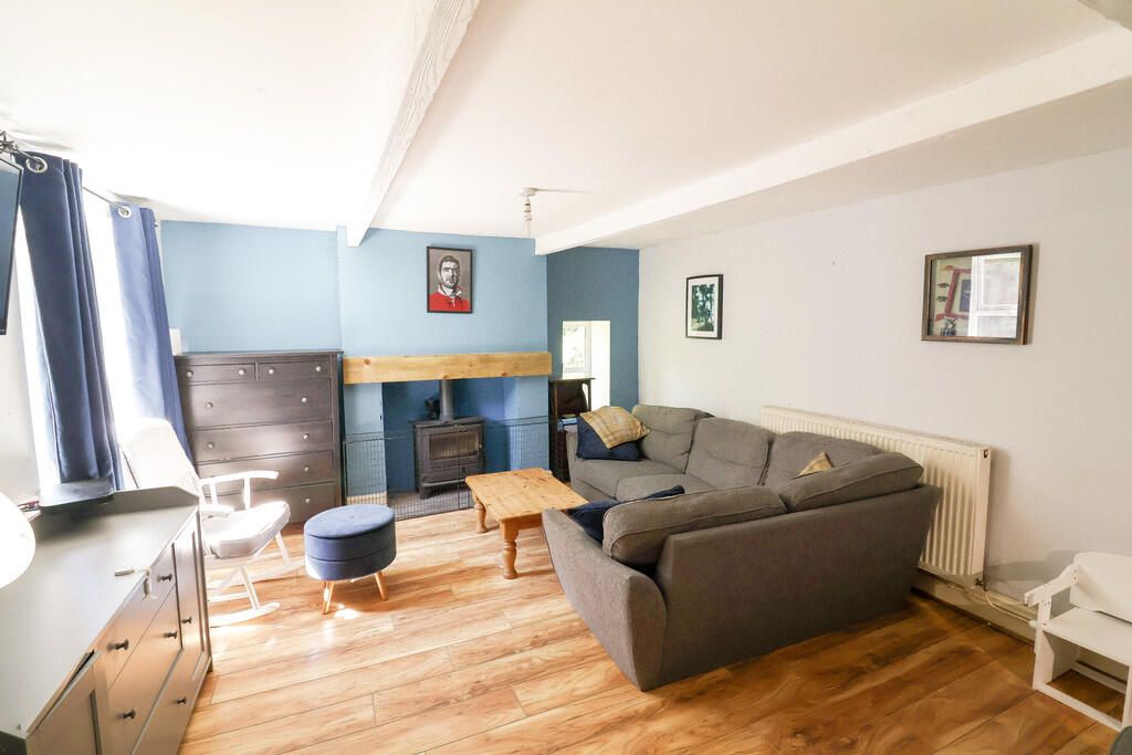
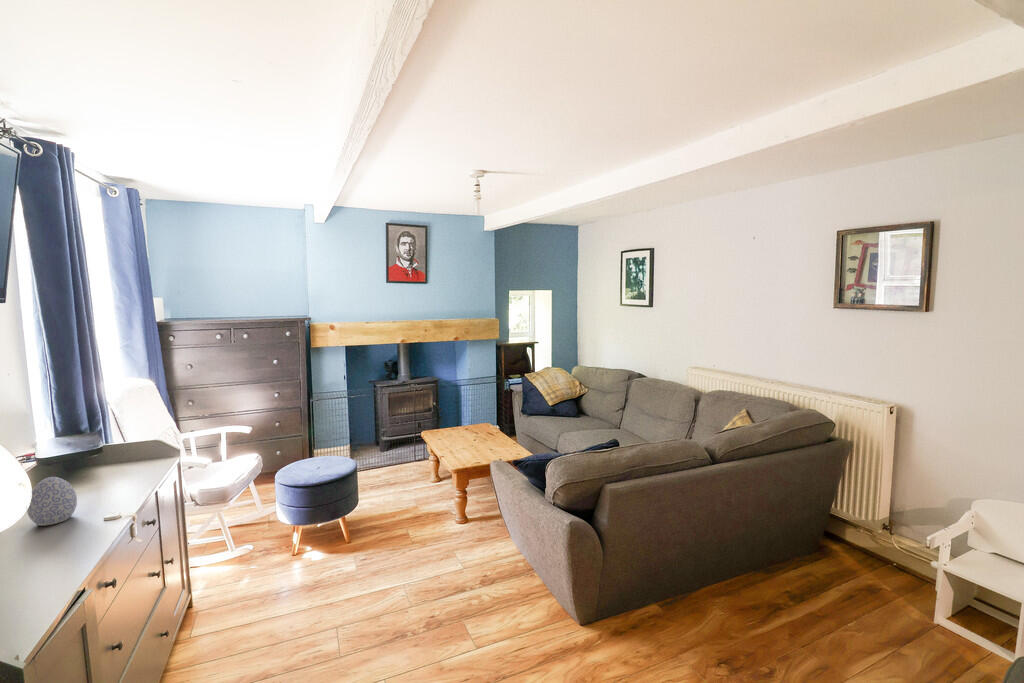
+ decorative egg [26,476,78,527]
